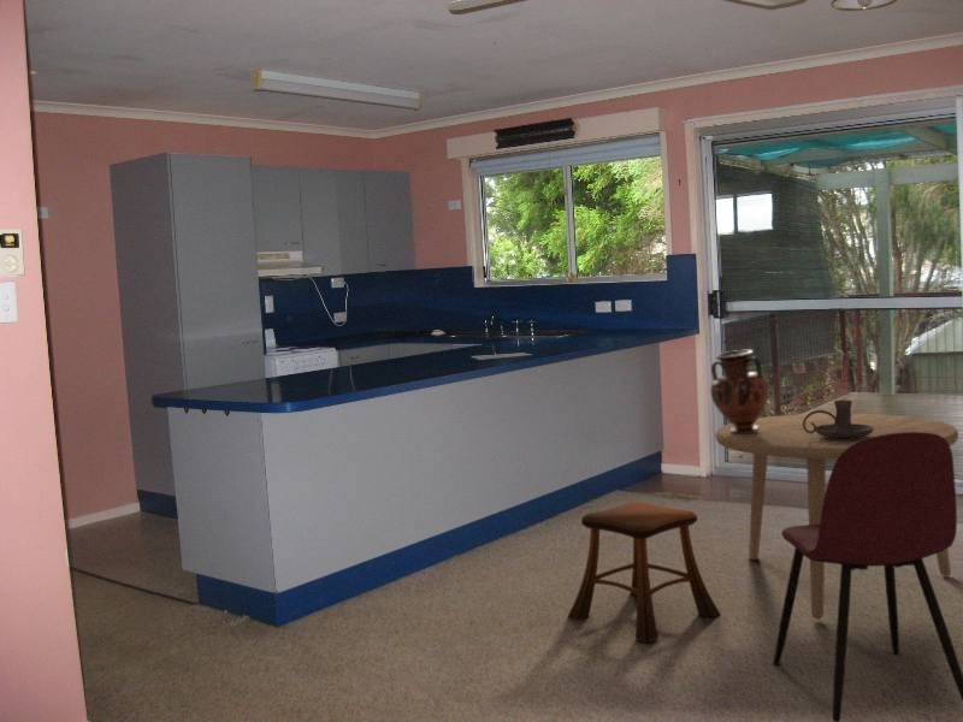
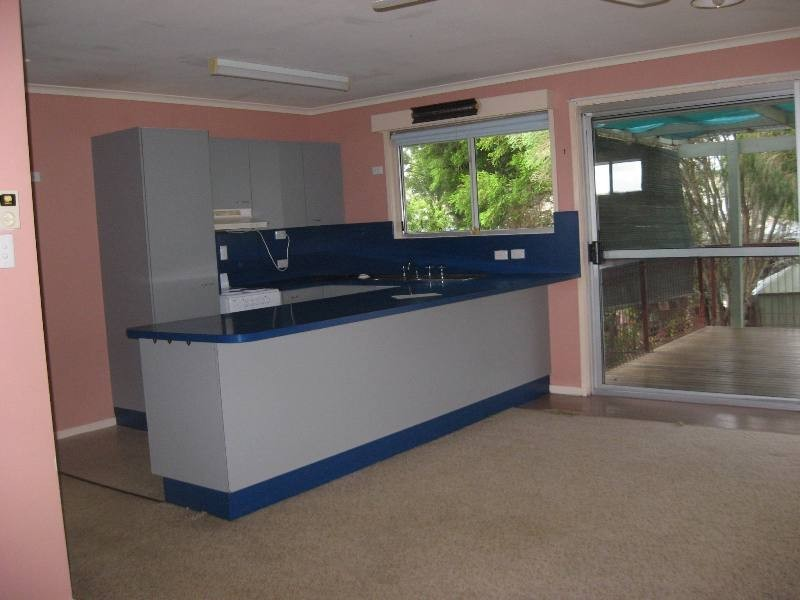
- dining table [714,413,959,620]
- dining chair [773,432,963,722]
- candle holder [803,400,874,439]
- stool [567,501,721,644]
- vase [709,349,769,434]
